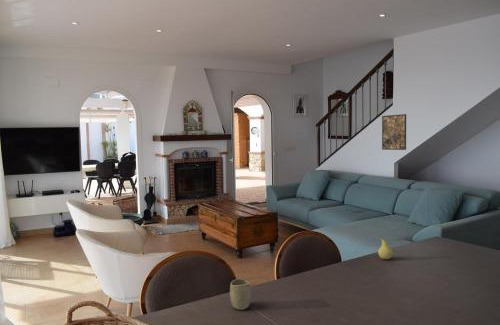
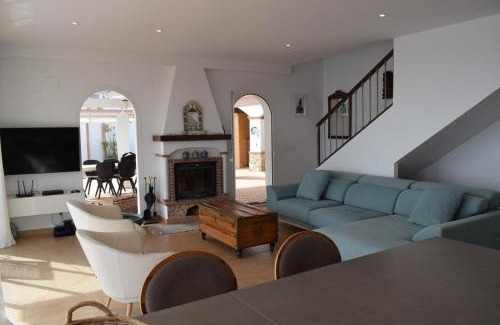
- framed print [381,113,407,151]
- cup [229,278,252,311]
- fruit [376,236,394,260]
